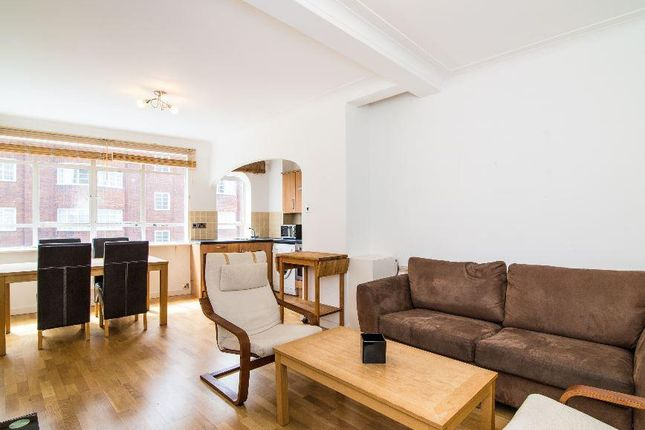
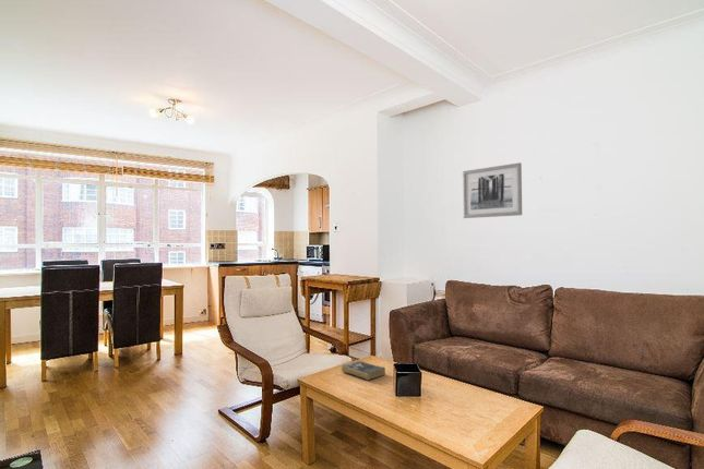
+ book [341,360,386,381]
+ wall art [462,161,523,219]
